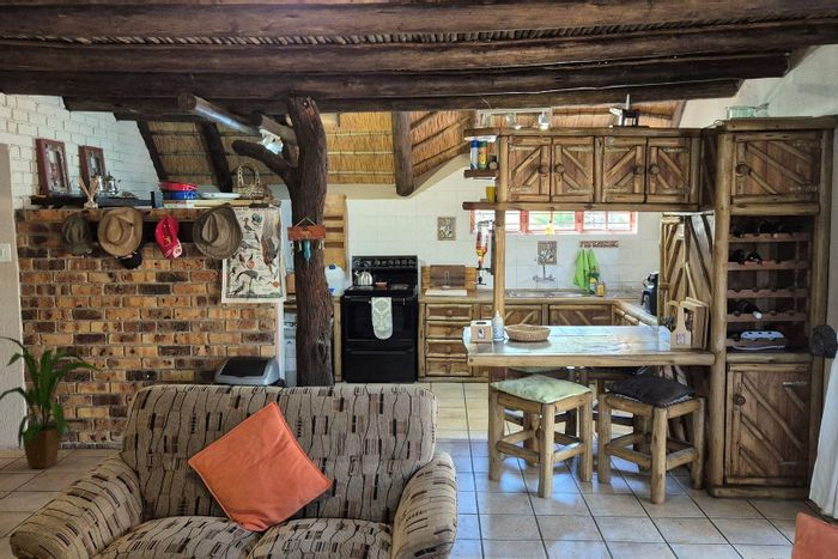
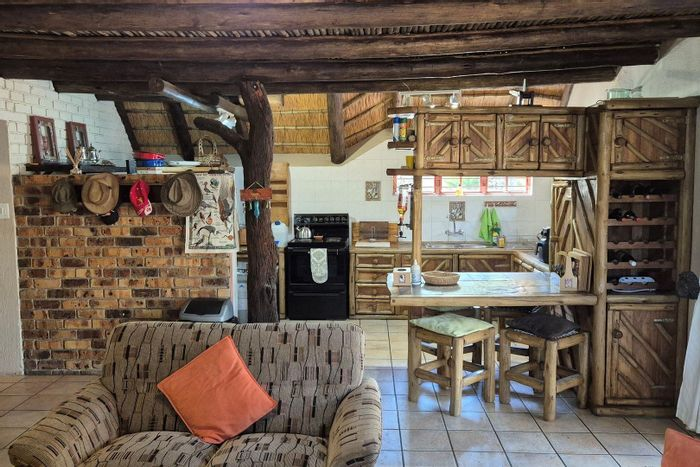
- house plant [0,335,104,469]
